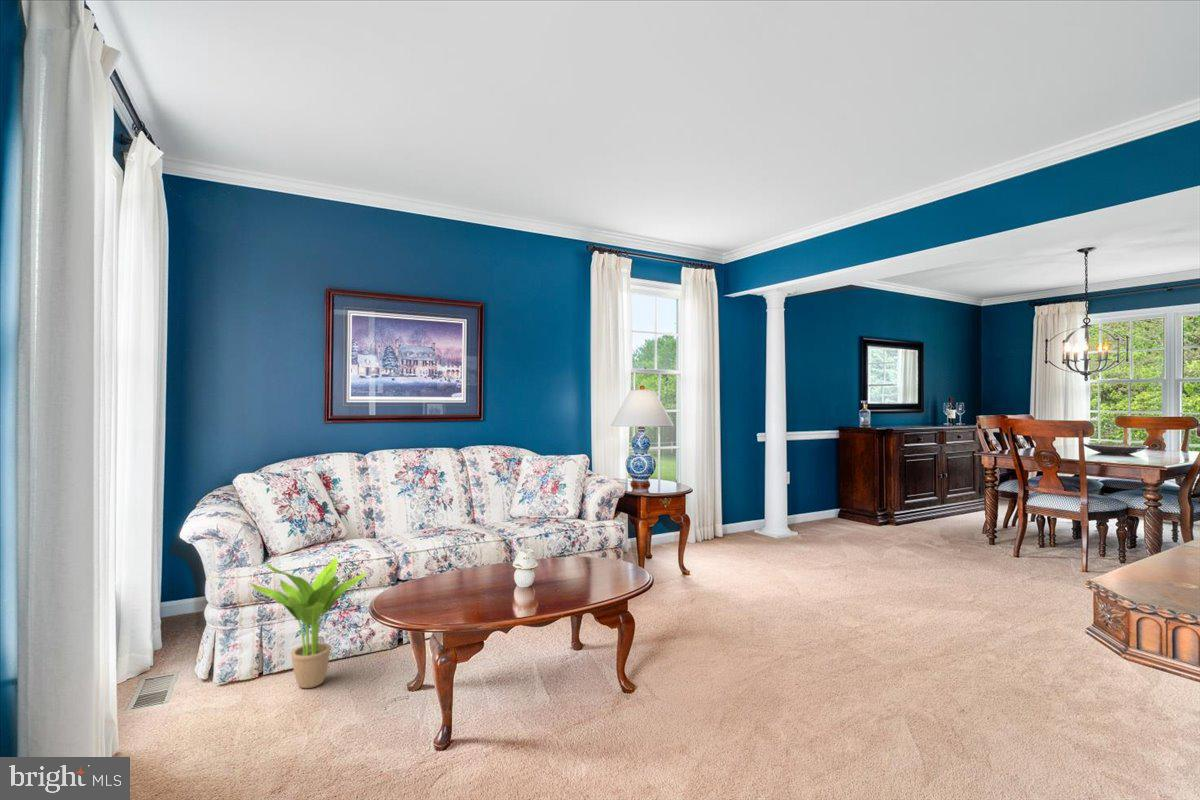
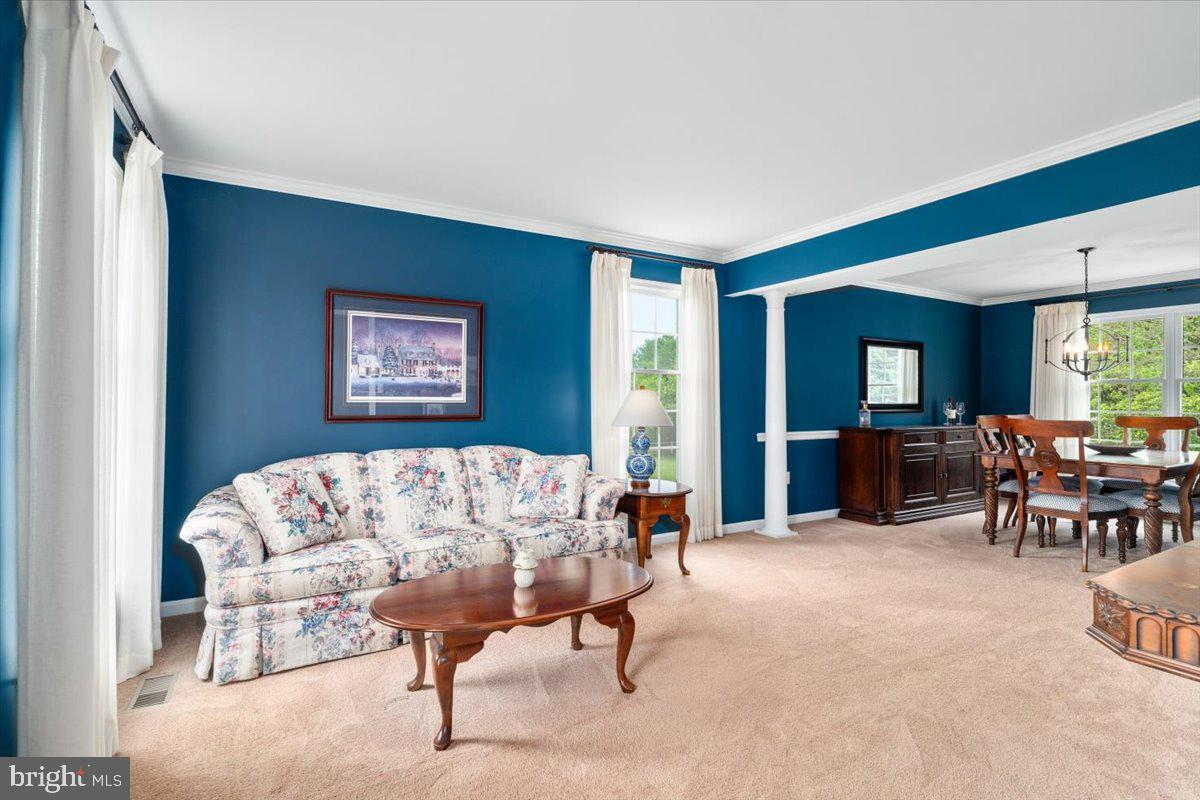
- potted plant [250,555,368,689]
